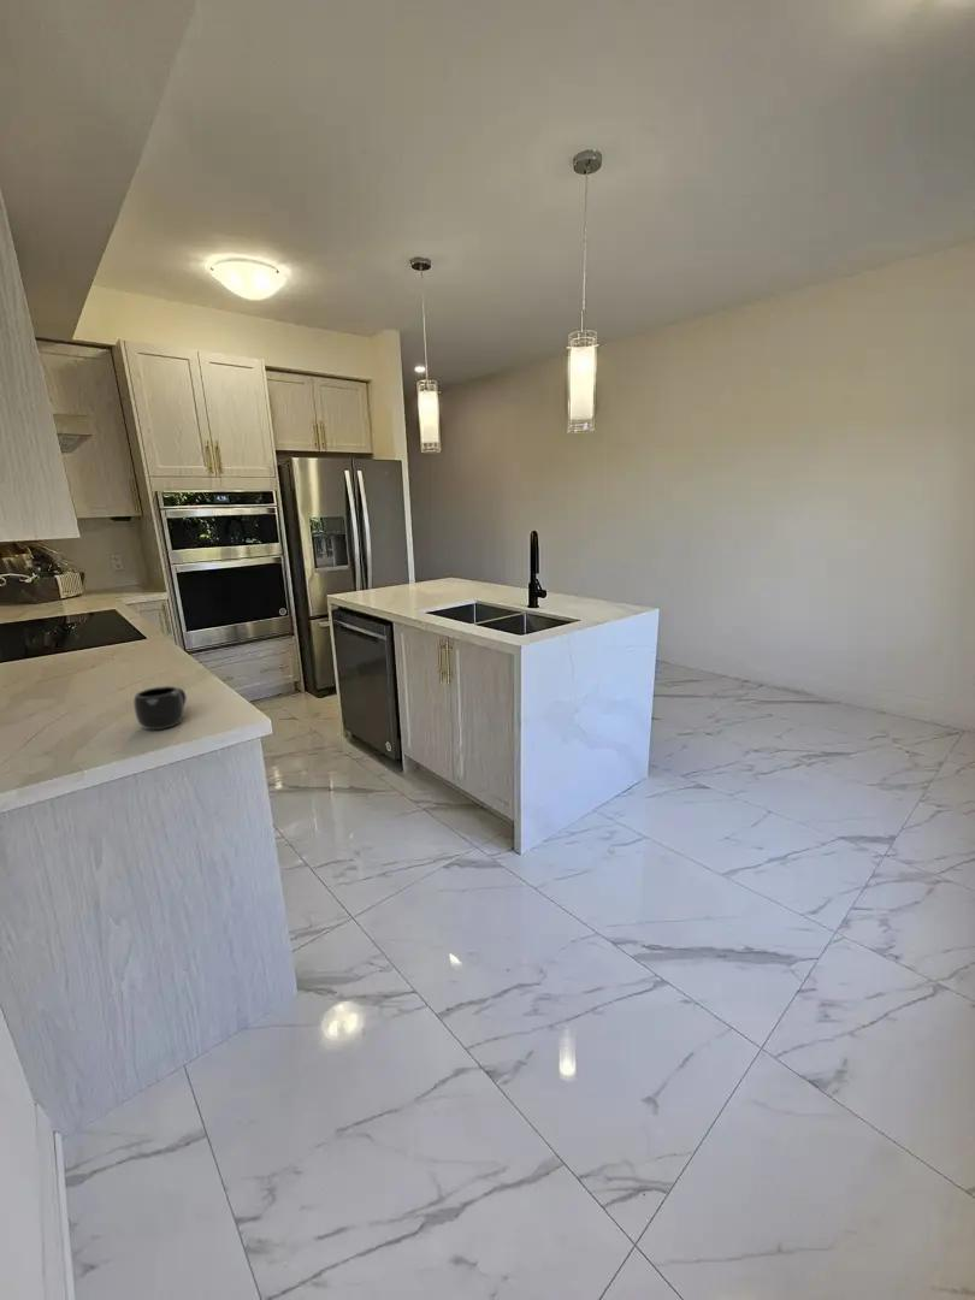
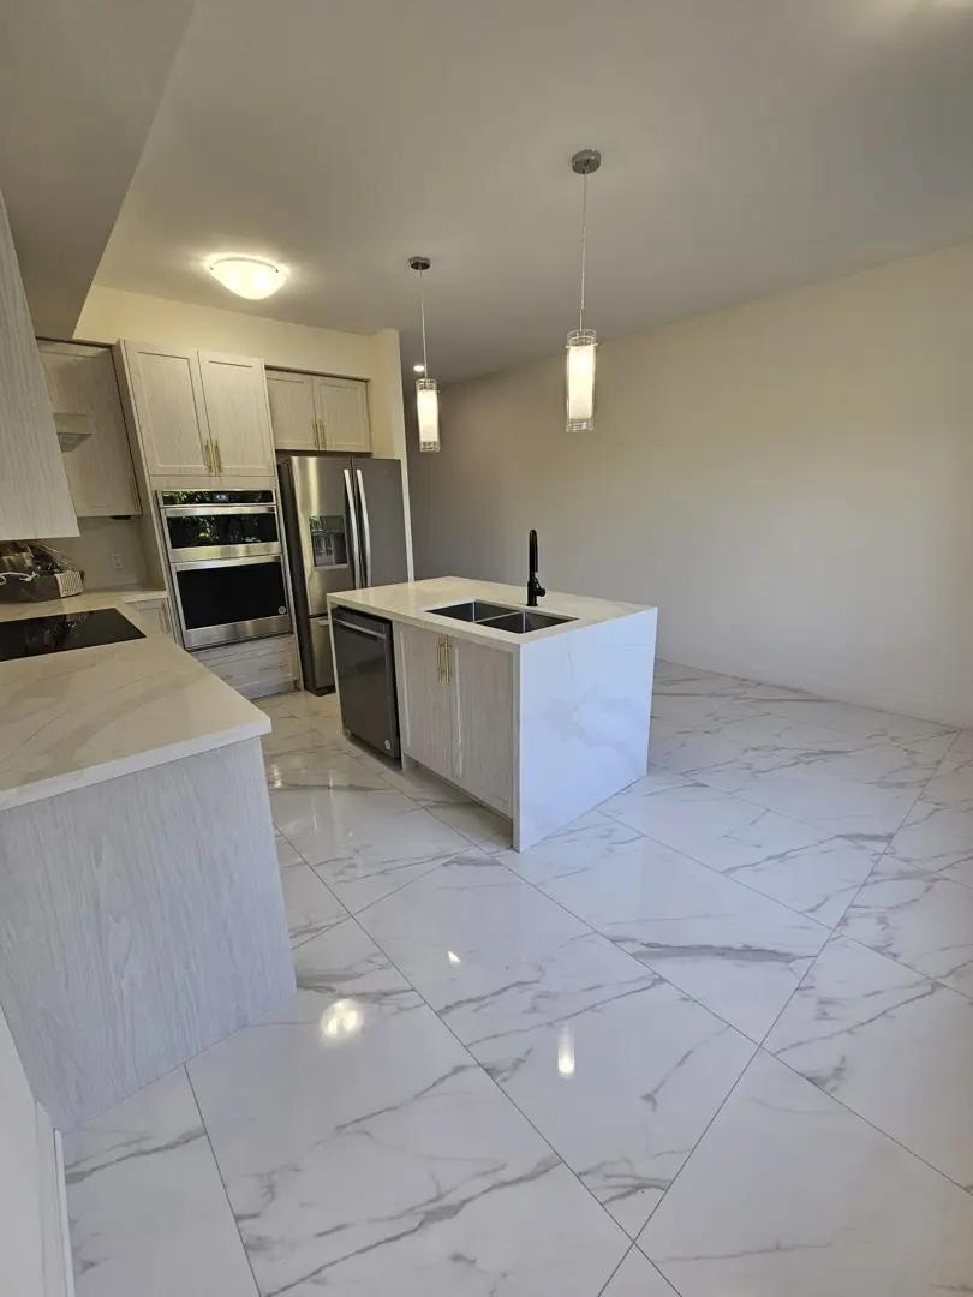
- mug [132,685,188,731]
